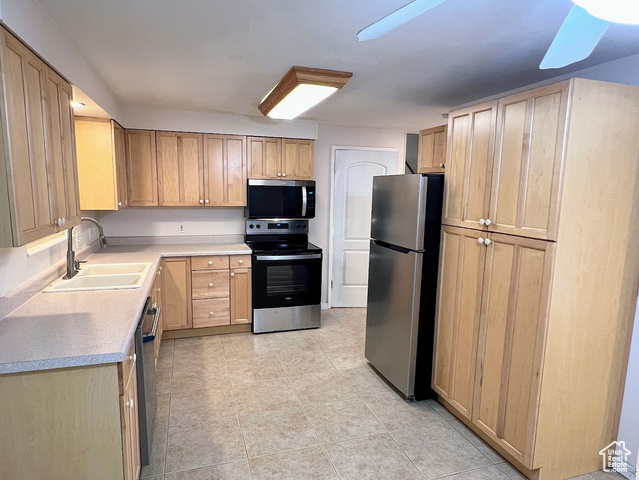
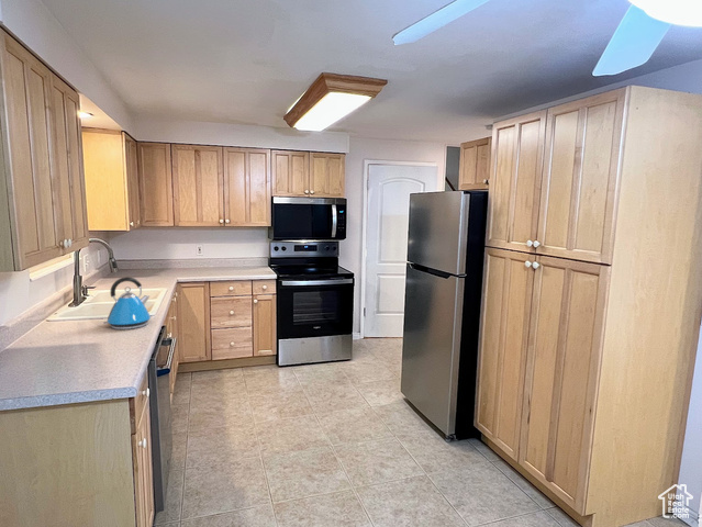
+ kettle [102,276,152,330]
